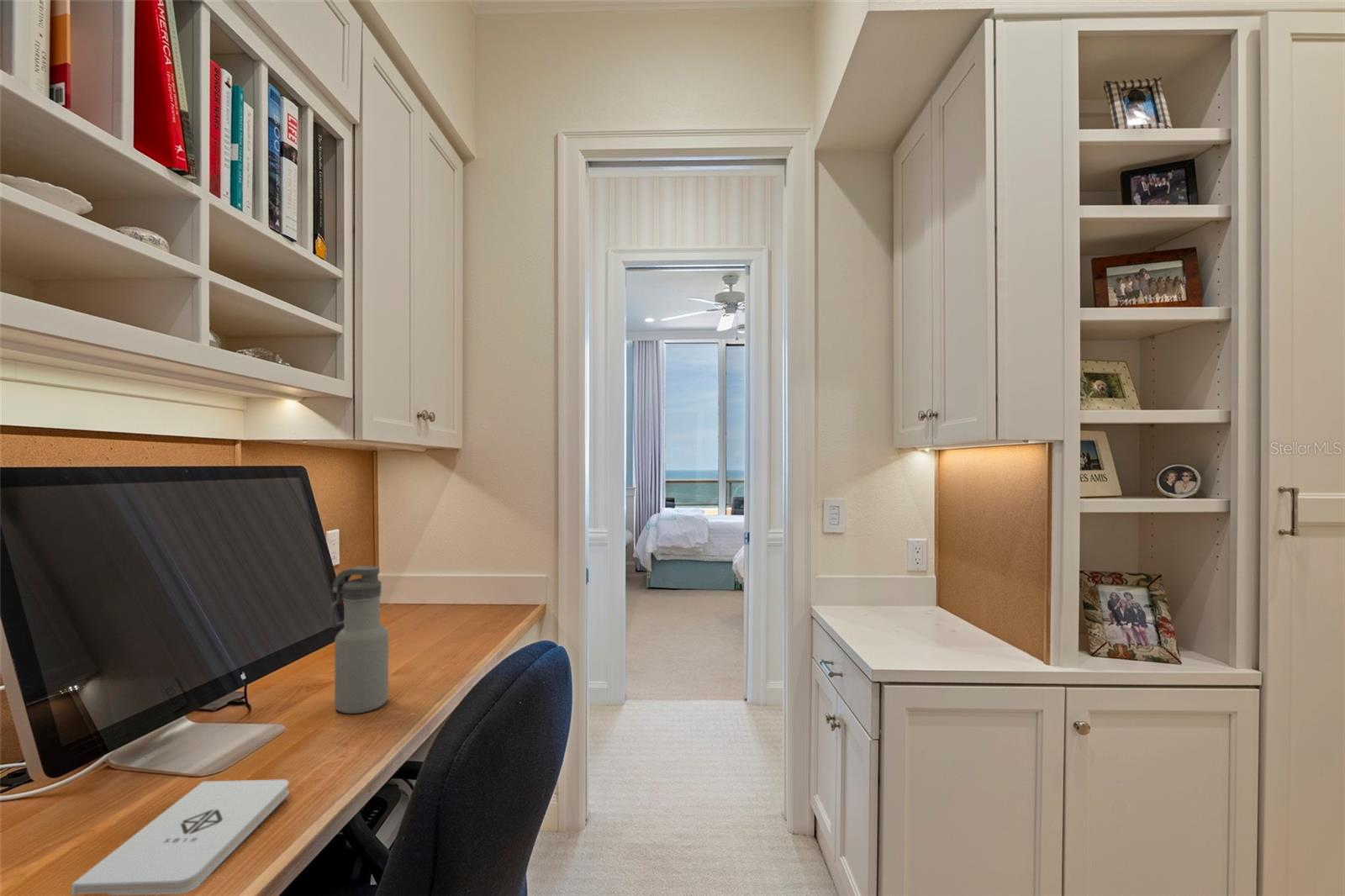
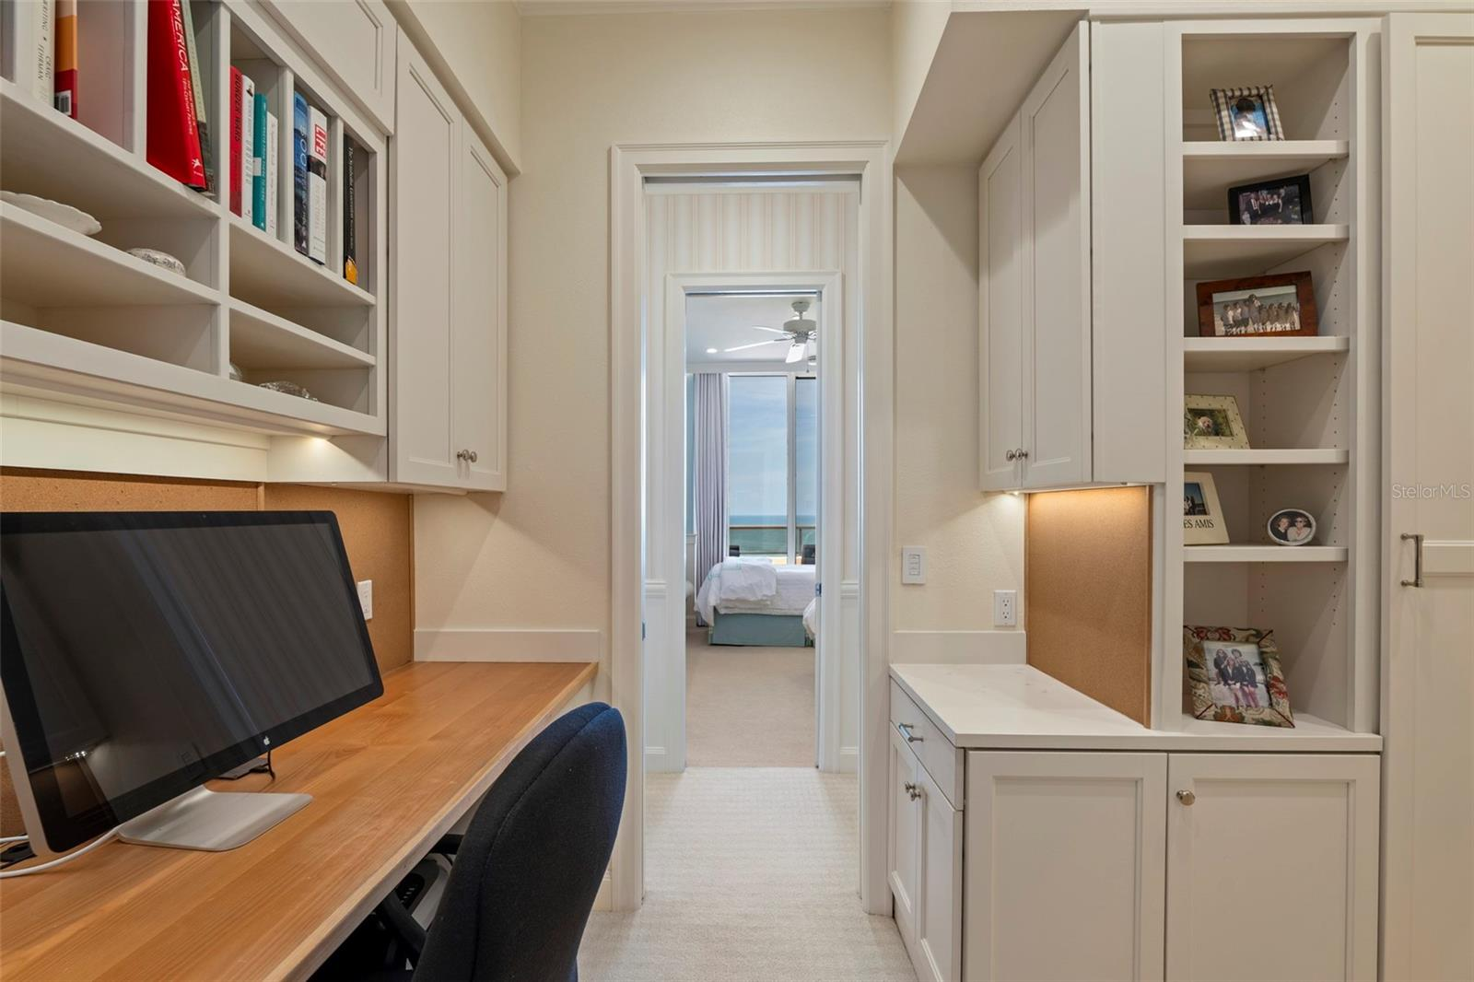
- water bottle [330,565,389,714]
- notepad [71,778,289,896]
